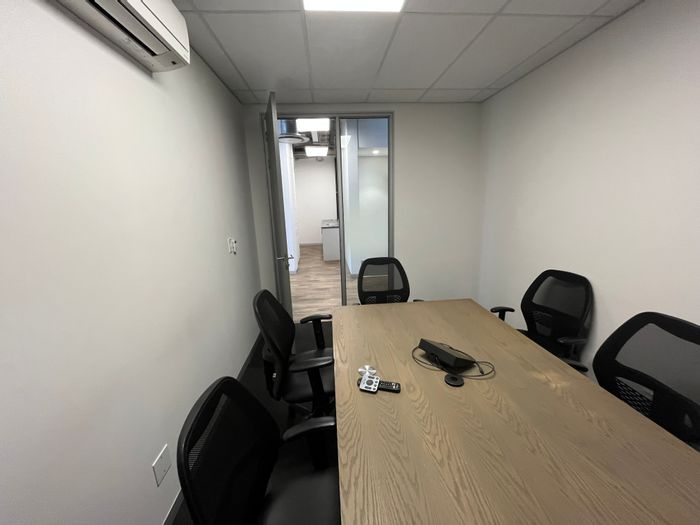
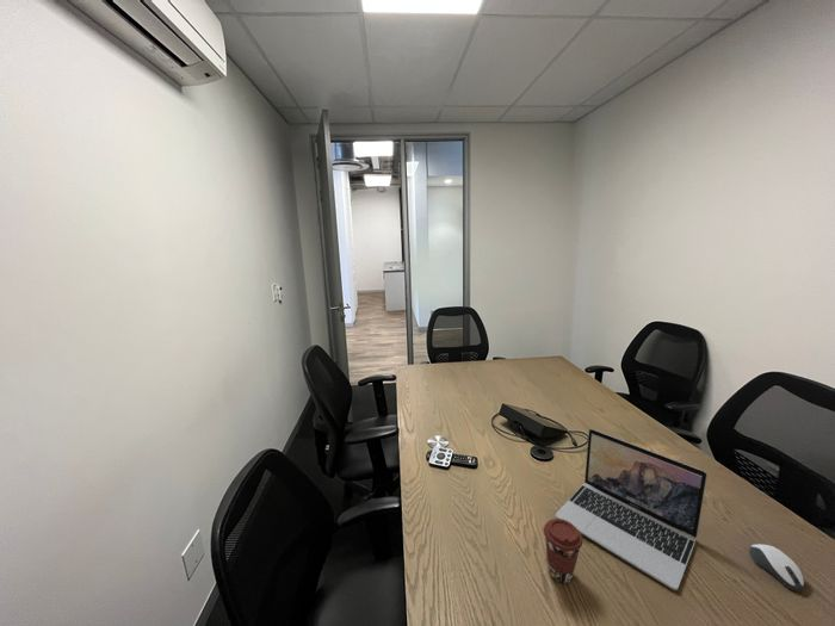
+ laptop [555,428,709,591]
+ computer mouse [749,543,805,593]
+ coffee cup [543,517,584,584]
